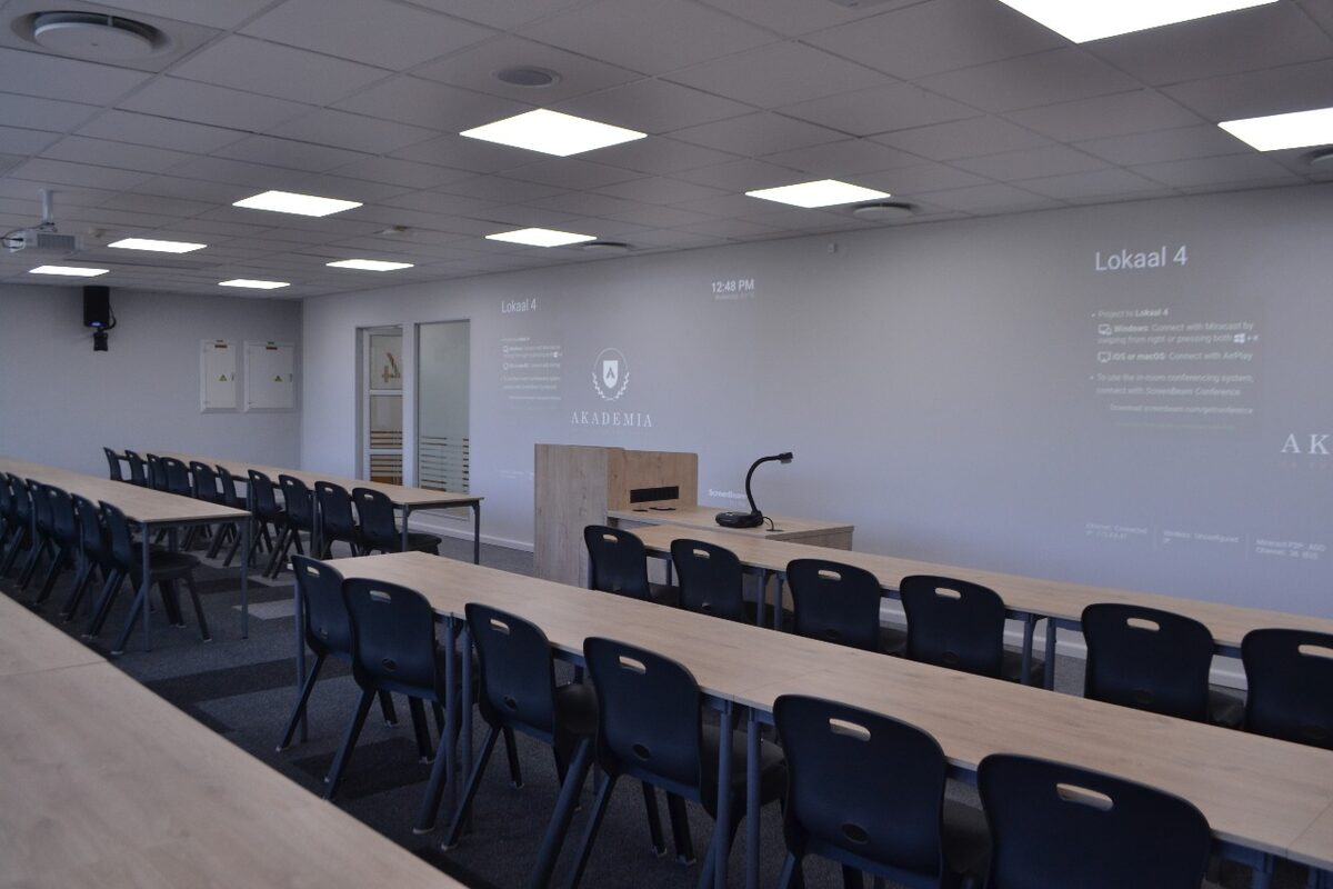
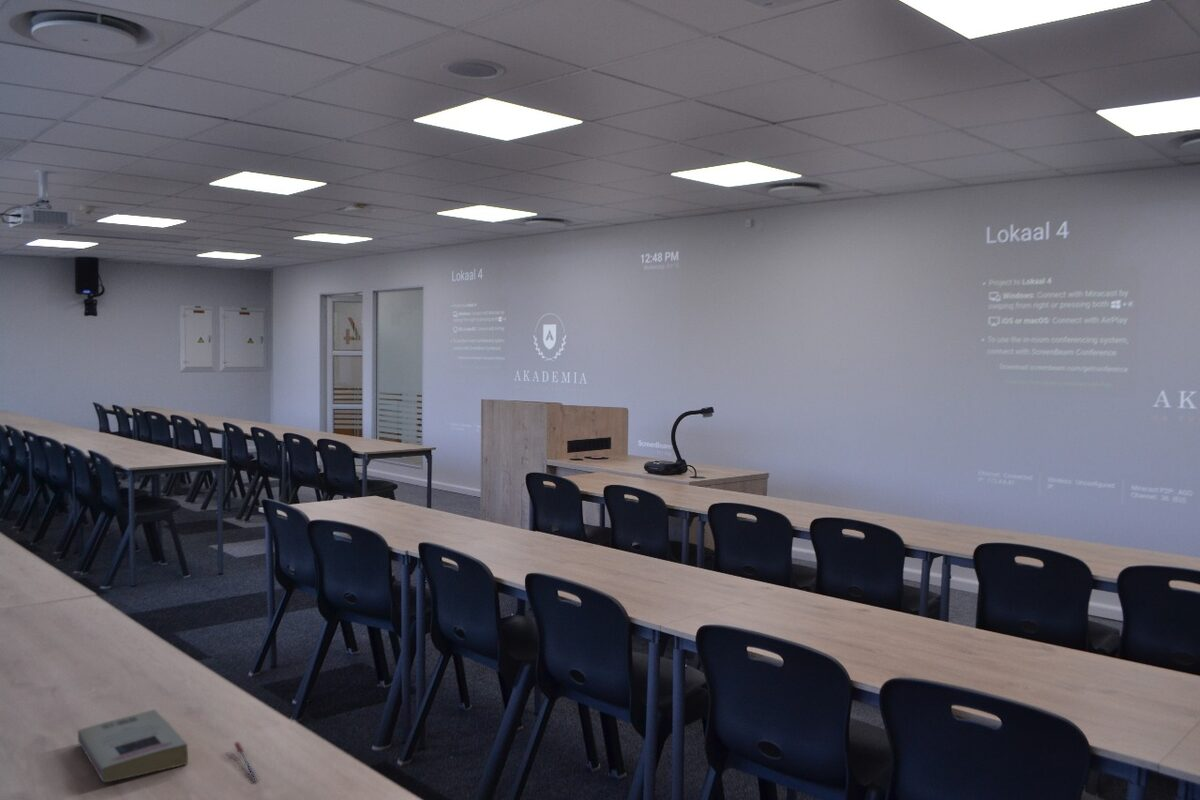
+ pen [234,741,261,783]
+ book [77,708,189,783]
